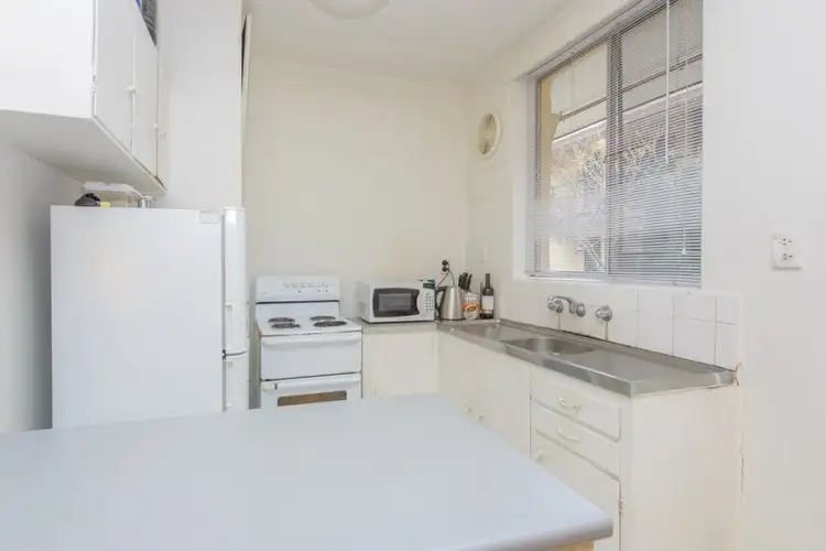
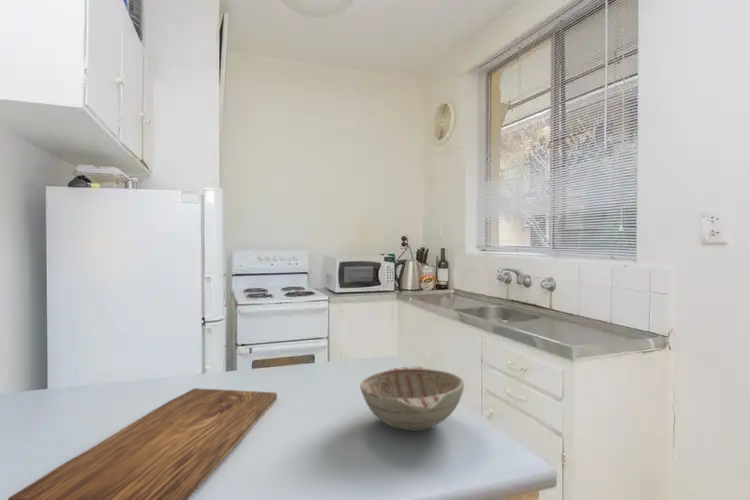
+ cutting board [7,387,278,500]
+ decorative bowl [359,365,465,431]
